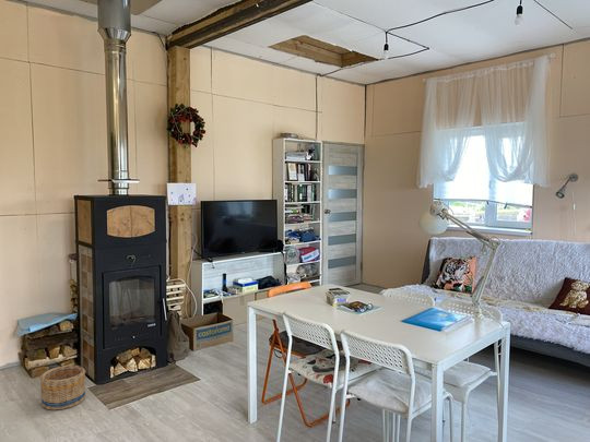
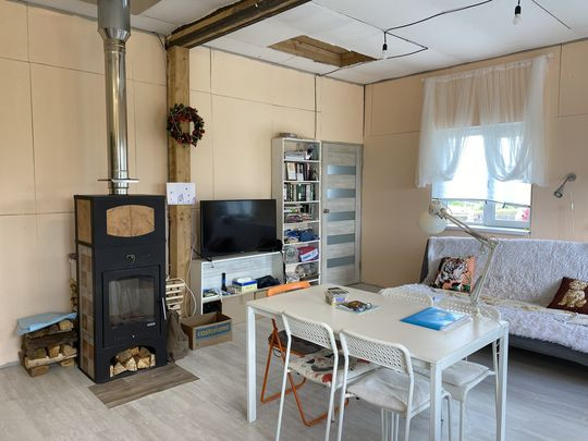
- basket [38,365,86,411]
